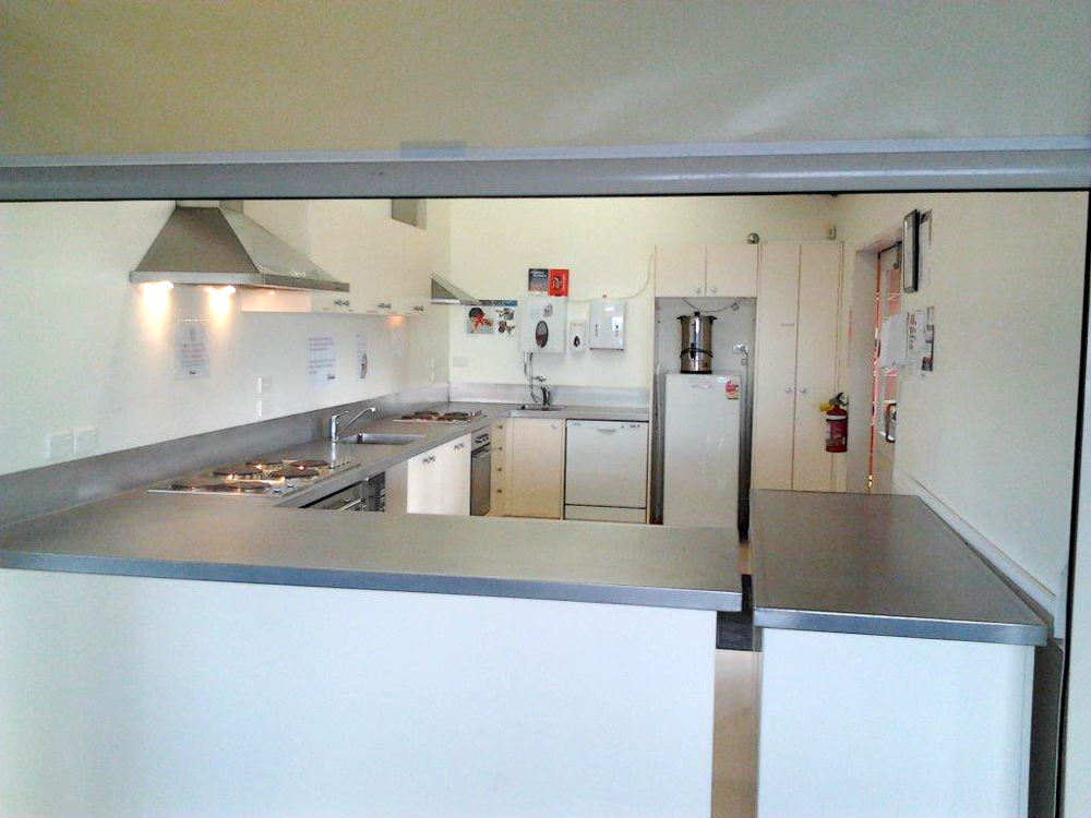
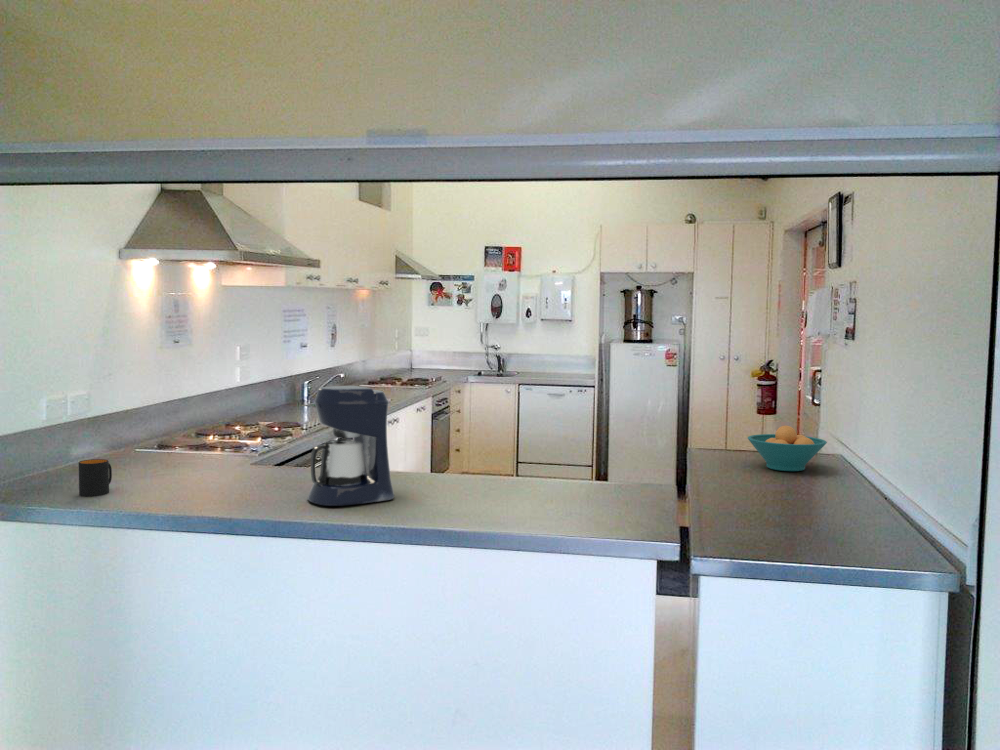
+ coffee maker [306,385,395,507]
+ mug [78,458,113,498]
+ fruit bowl [747,425,828,472]
